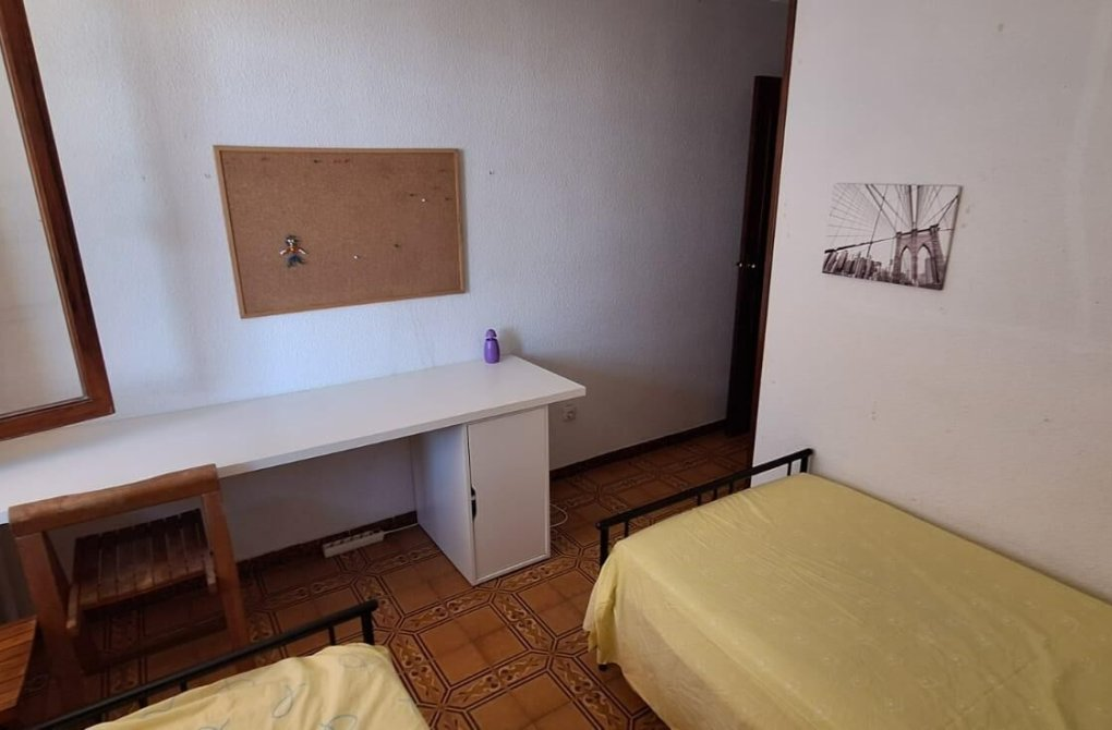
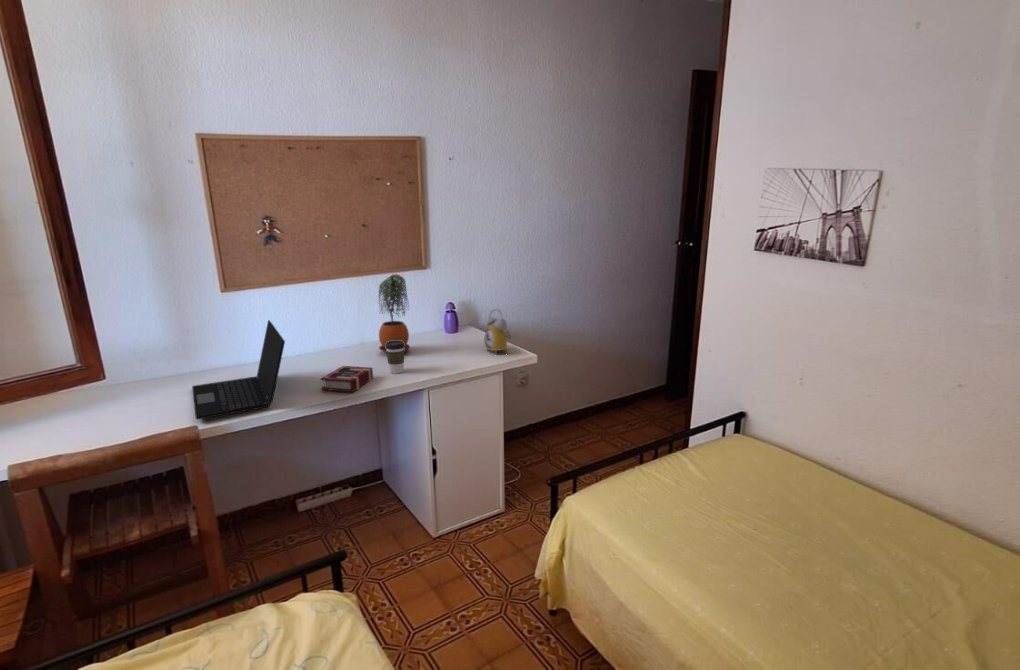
+ coffee cup [386,341,405,375]
+ laptop [191,319,286,421]
+ alarm clock [484,308,513,354]
+ potted plant [377,273,411,354]
+ book [319,365,374,393]
